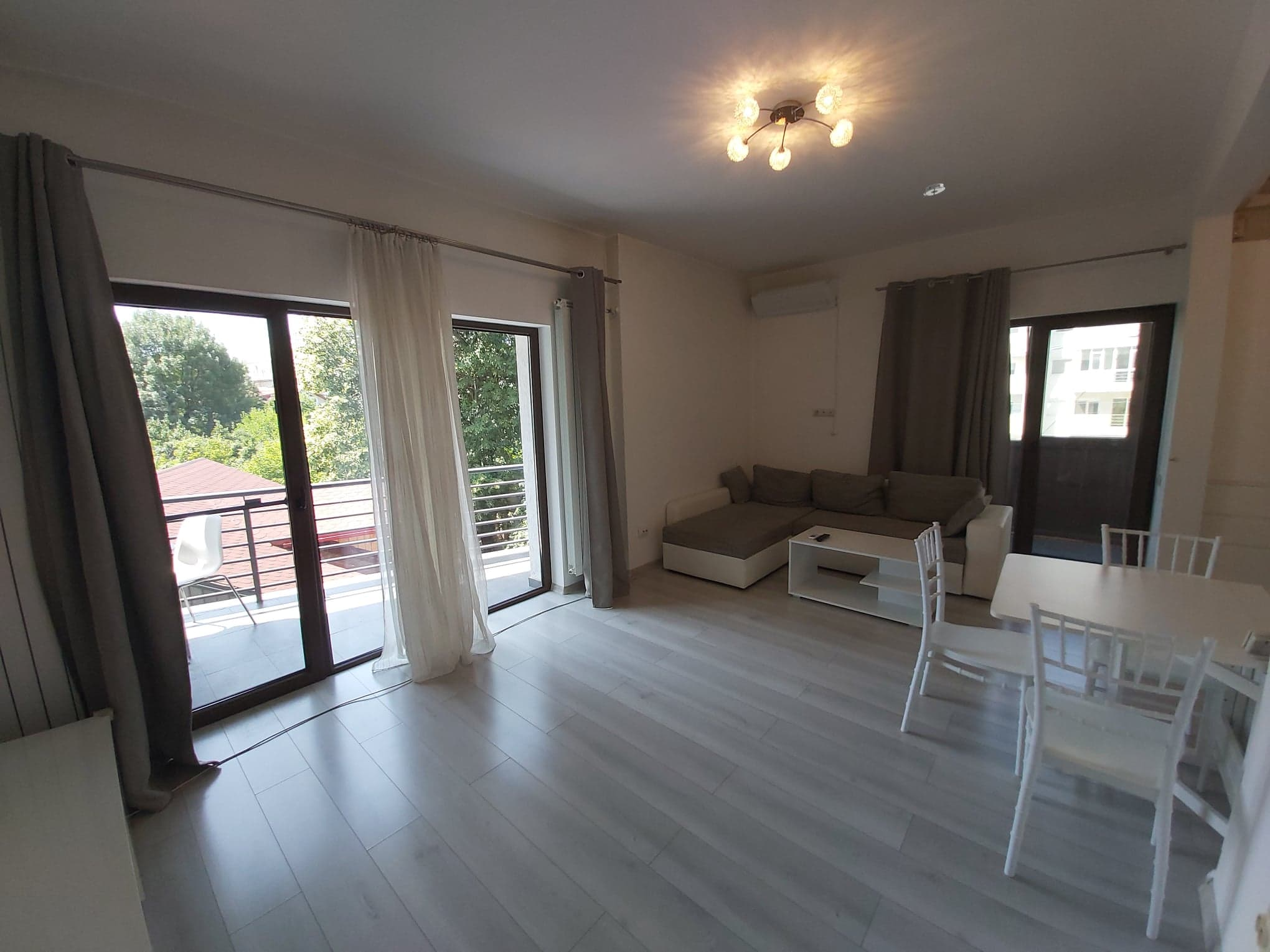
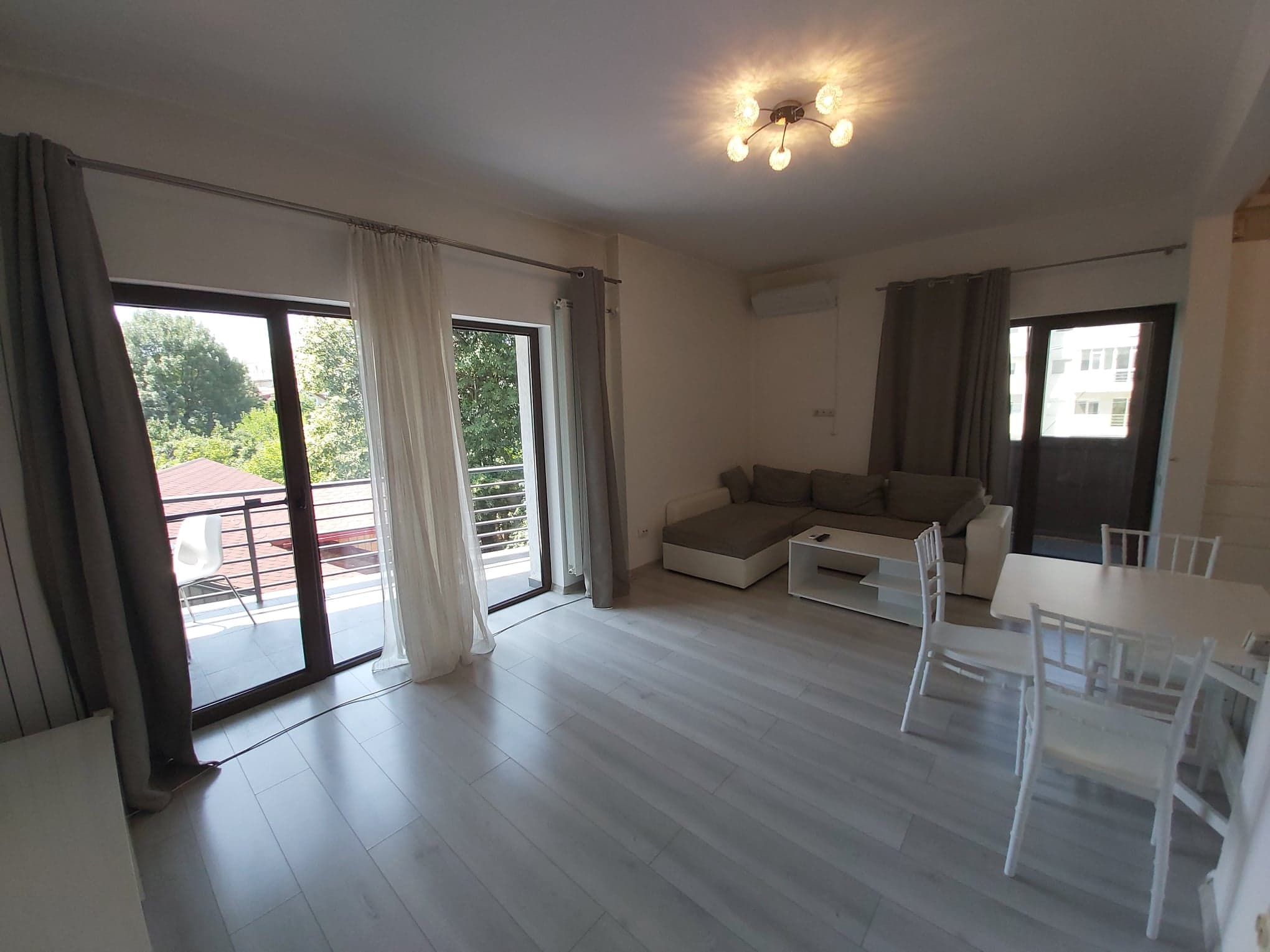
- smoke detector [923,183,946,198]
